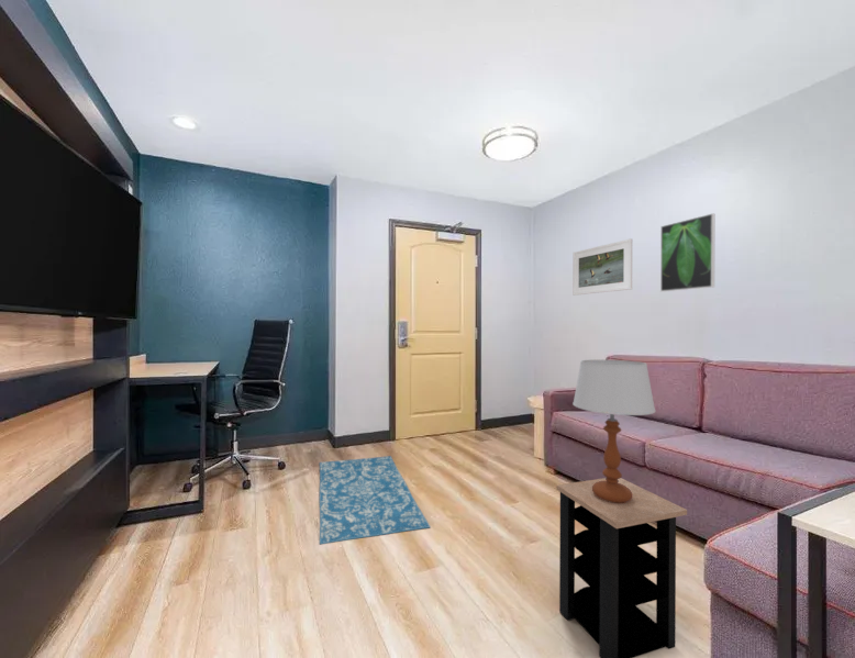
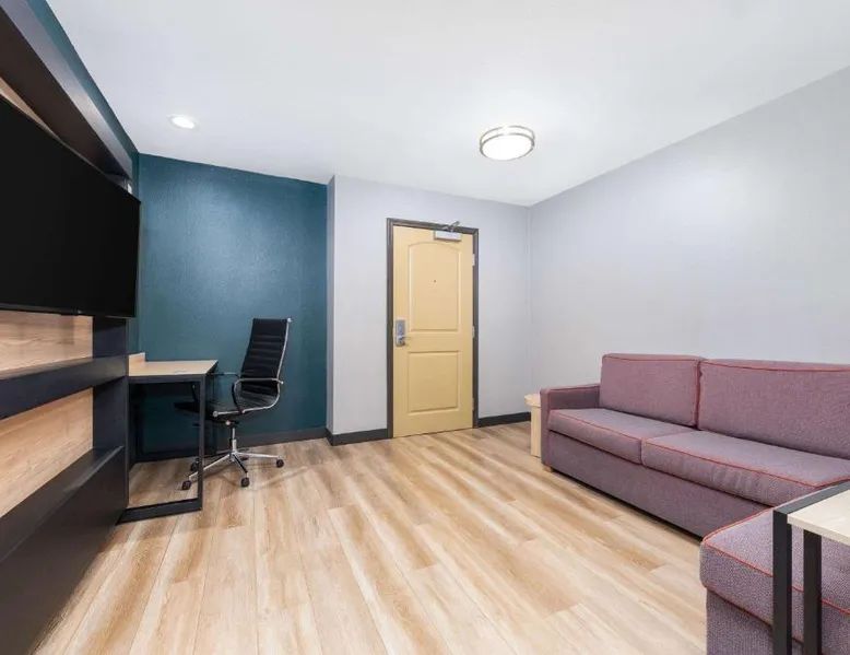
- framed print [571,238,633,297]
- rug [319,455,431,545]
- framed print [659,212,715,292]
- table lamp [571,359,656,503]
- side table [556,477,688,658]
